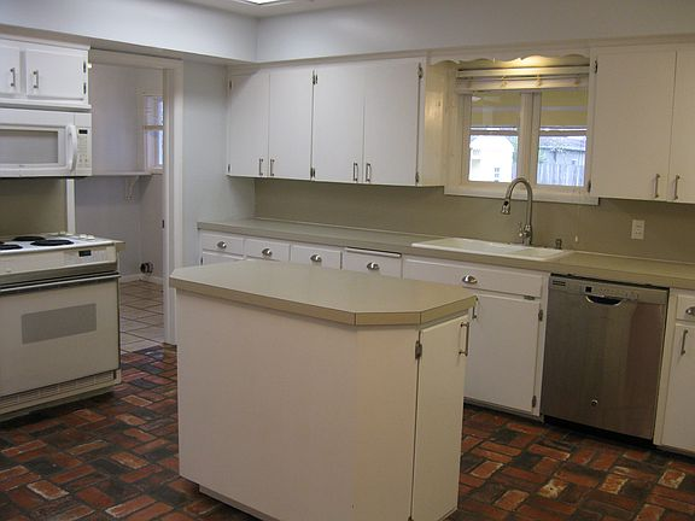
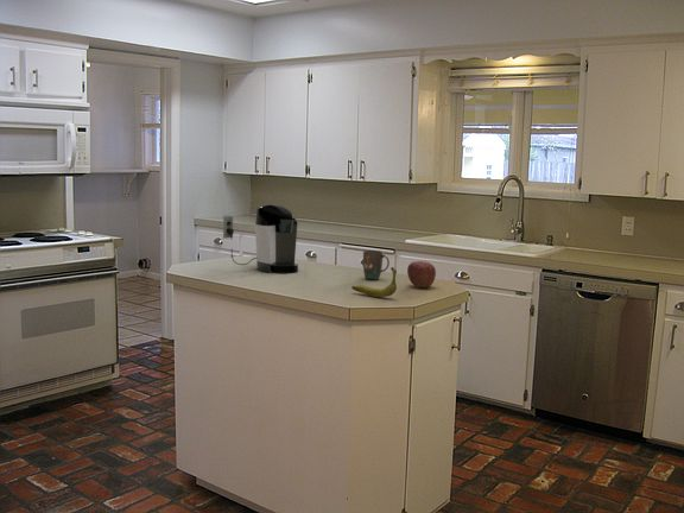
+ coffee maker [222,203,299,274]
+ banana [350,266,398,298]
+ mug [362,249,391,281]
+ apple [406,260,437,289]
